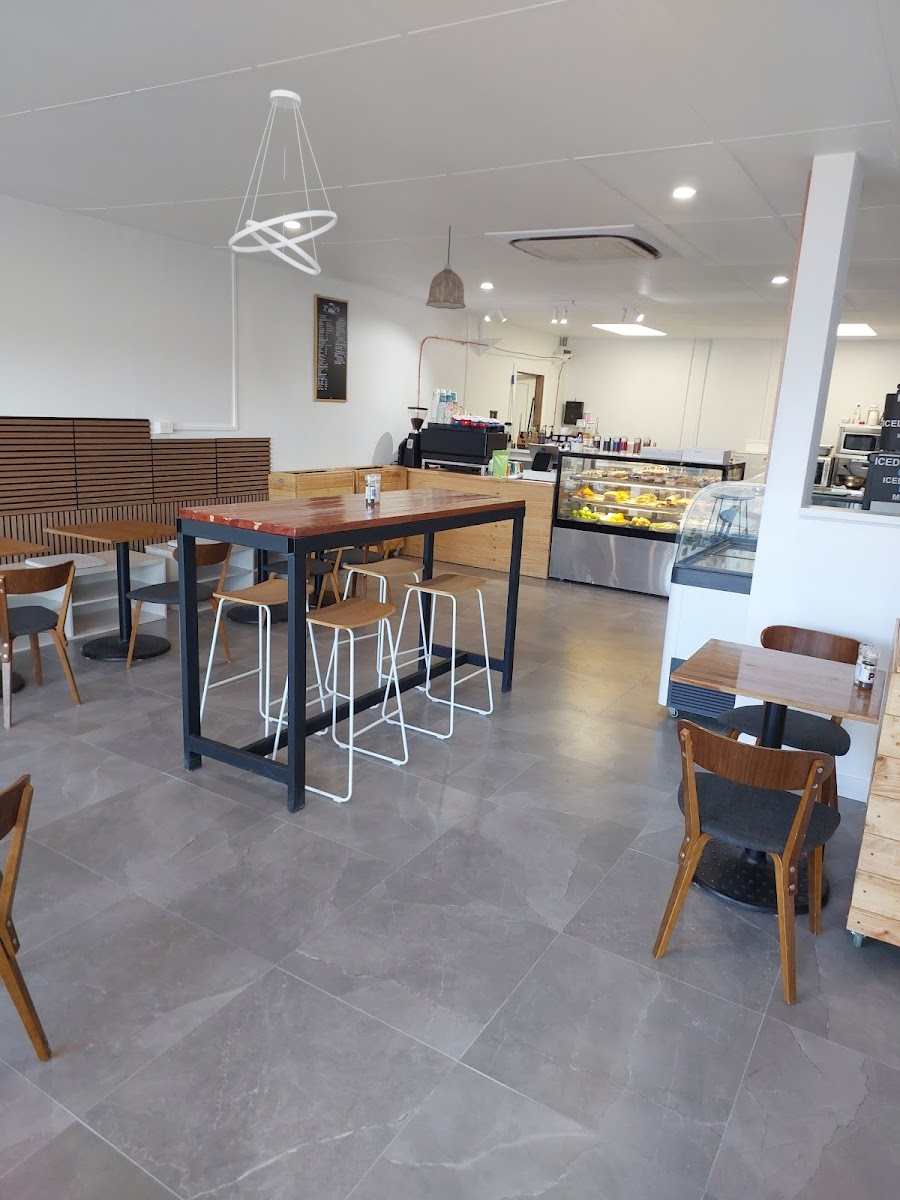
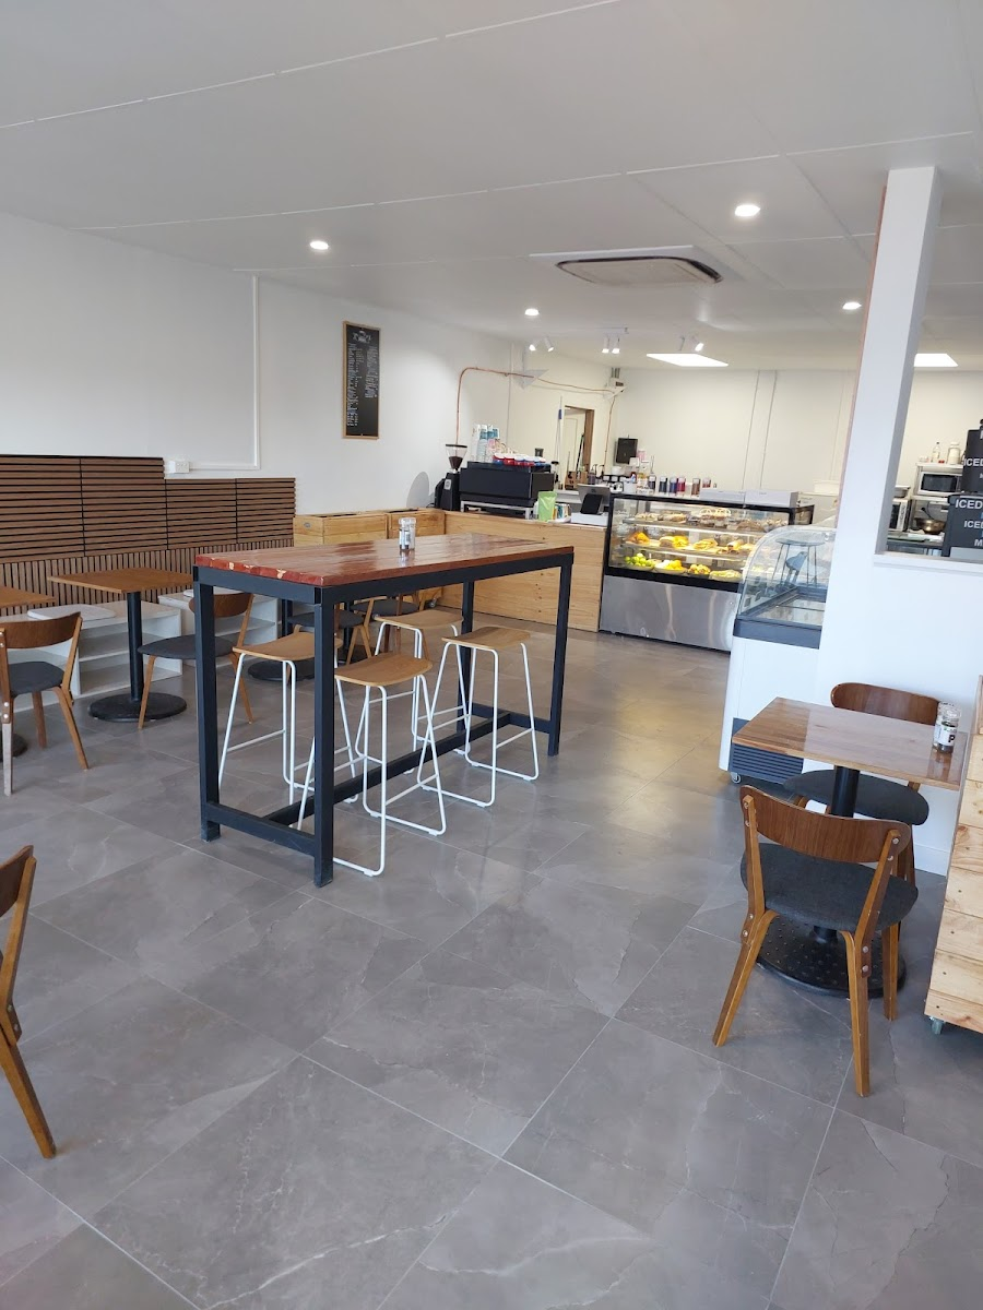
- pendant light [227,89,339,277]
- pendant lamp [425,225,467,310]
